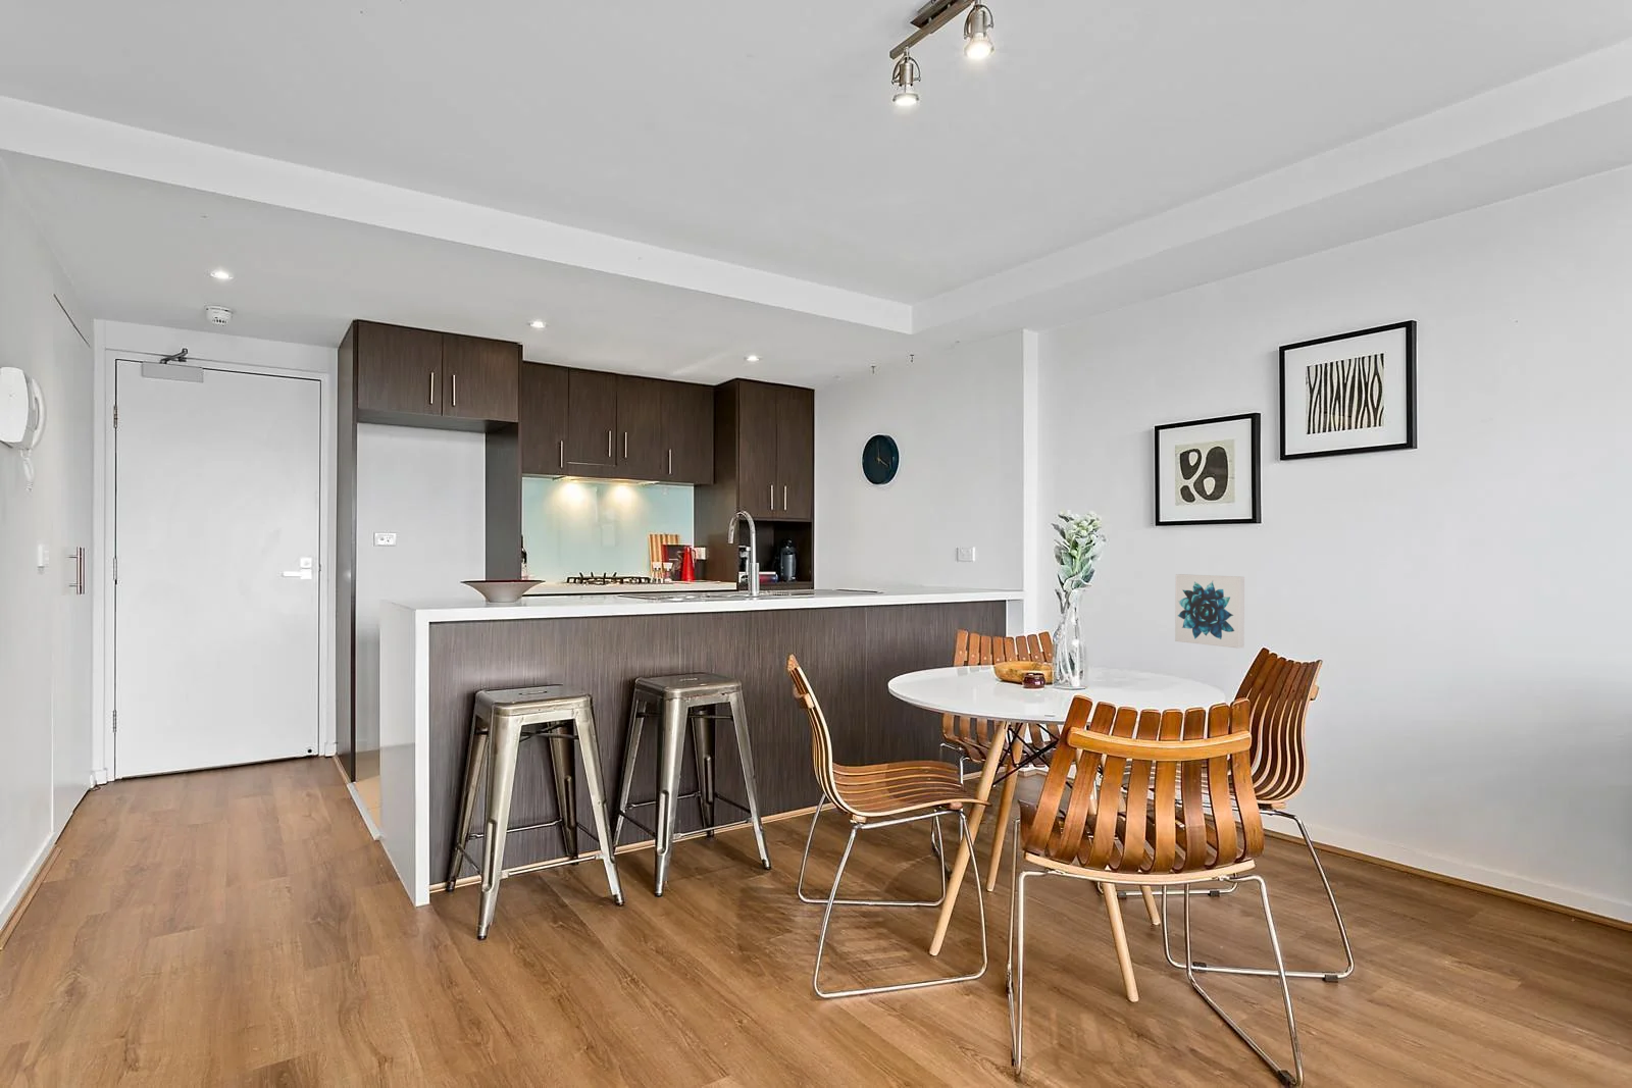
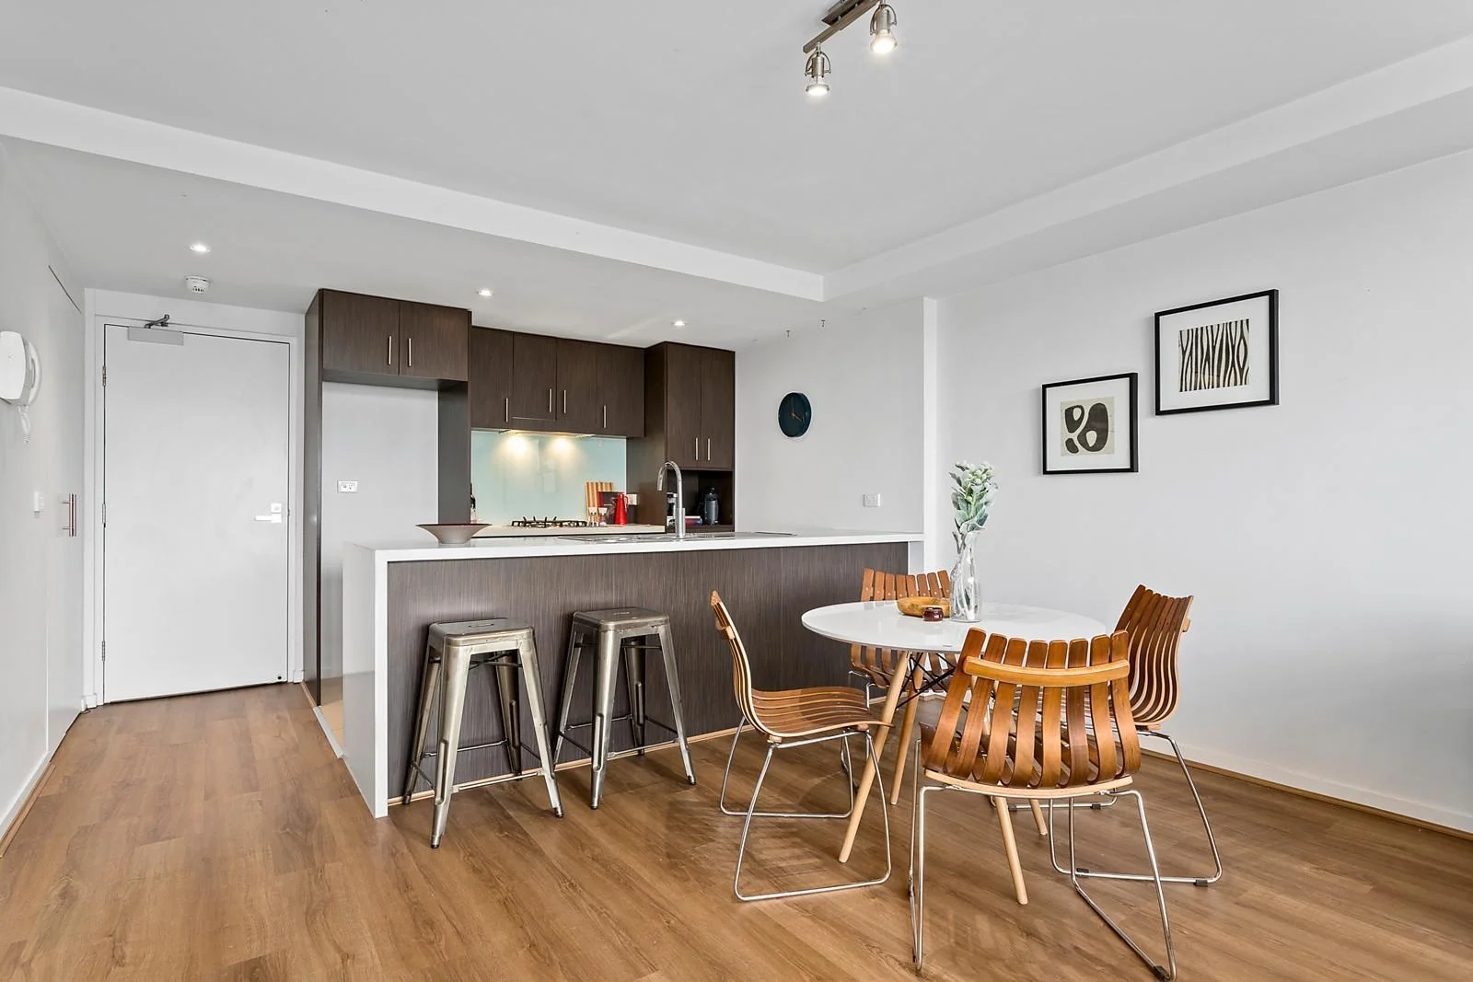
- wall art [1174,573,1246,650]
